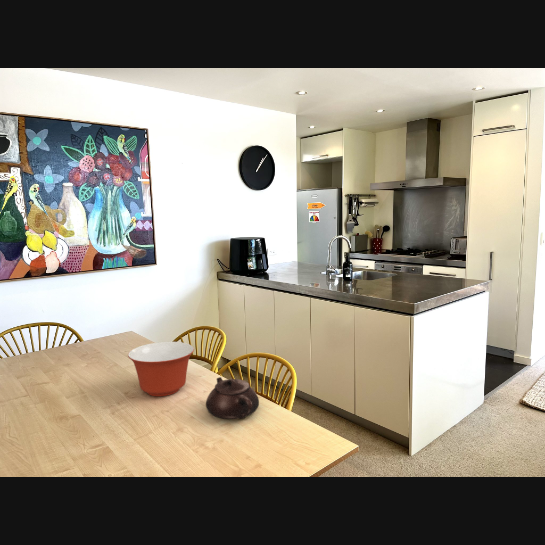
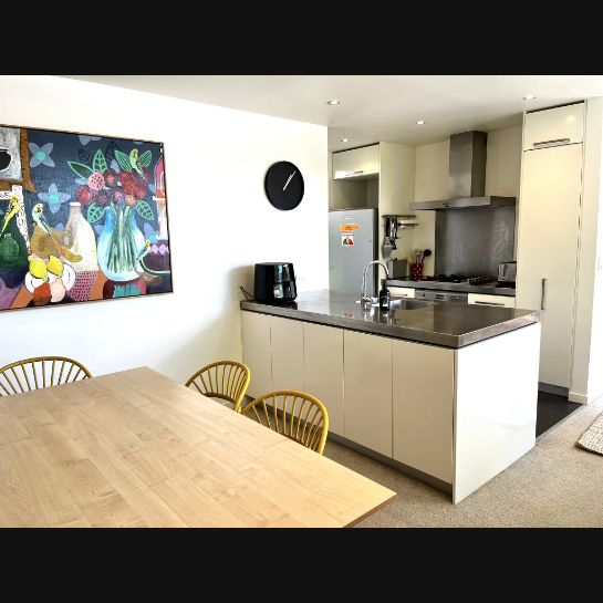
- teapot [205,376,260,420]
- mixing bowl [127,341,195,397]
